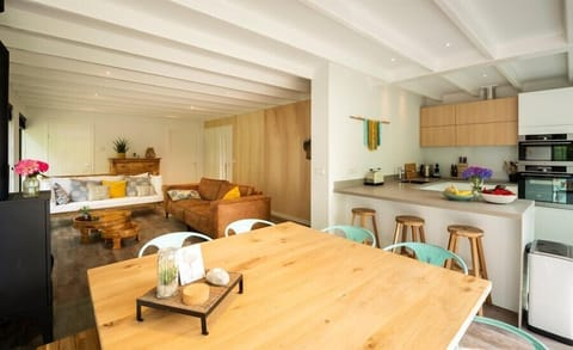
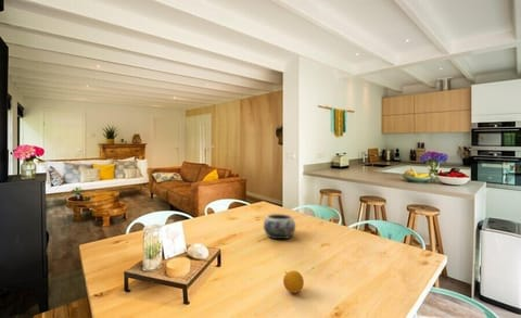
+ decorative bowl [263,213,296,240]
+ fruit [282,269,305,294]
